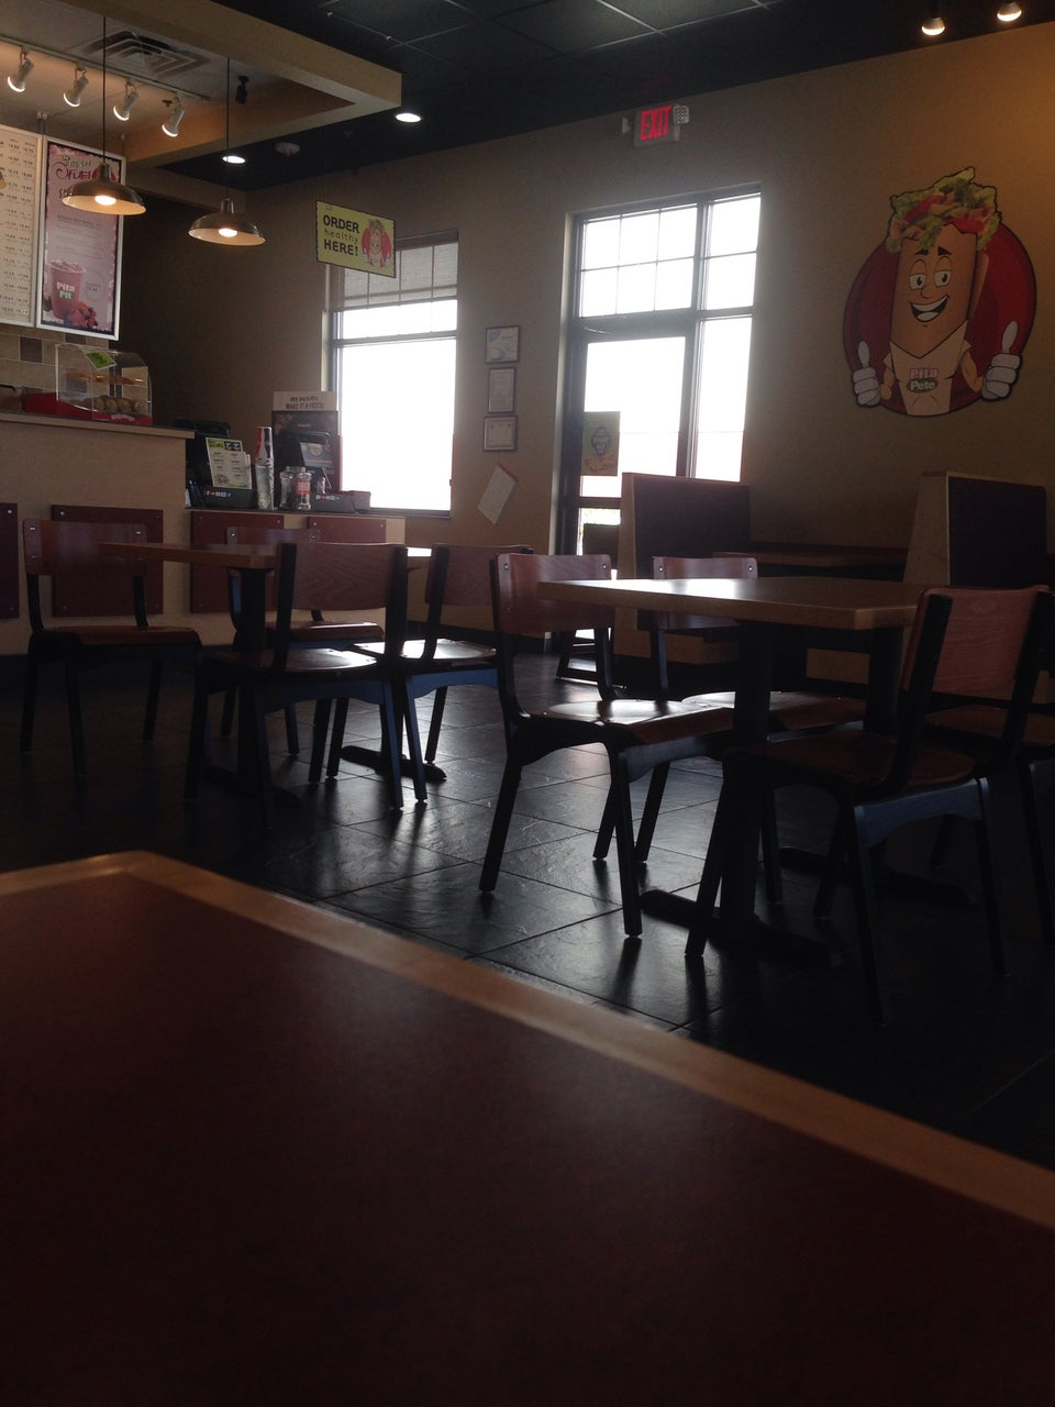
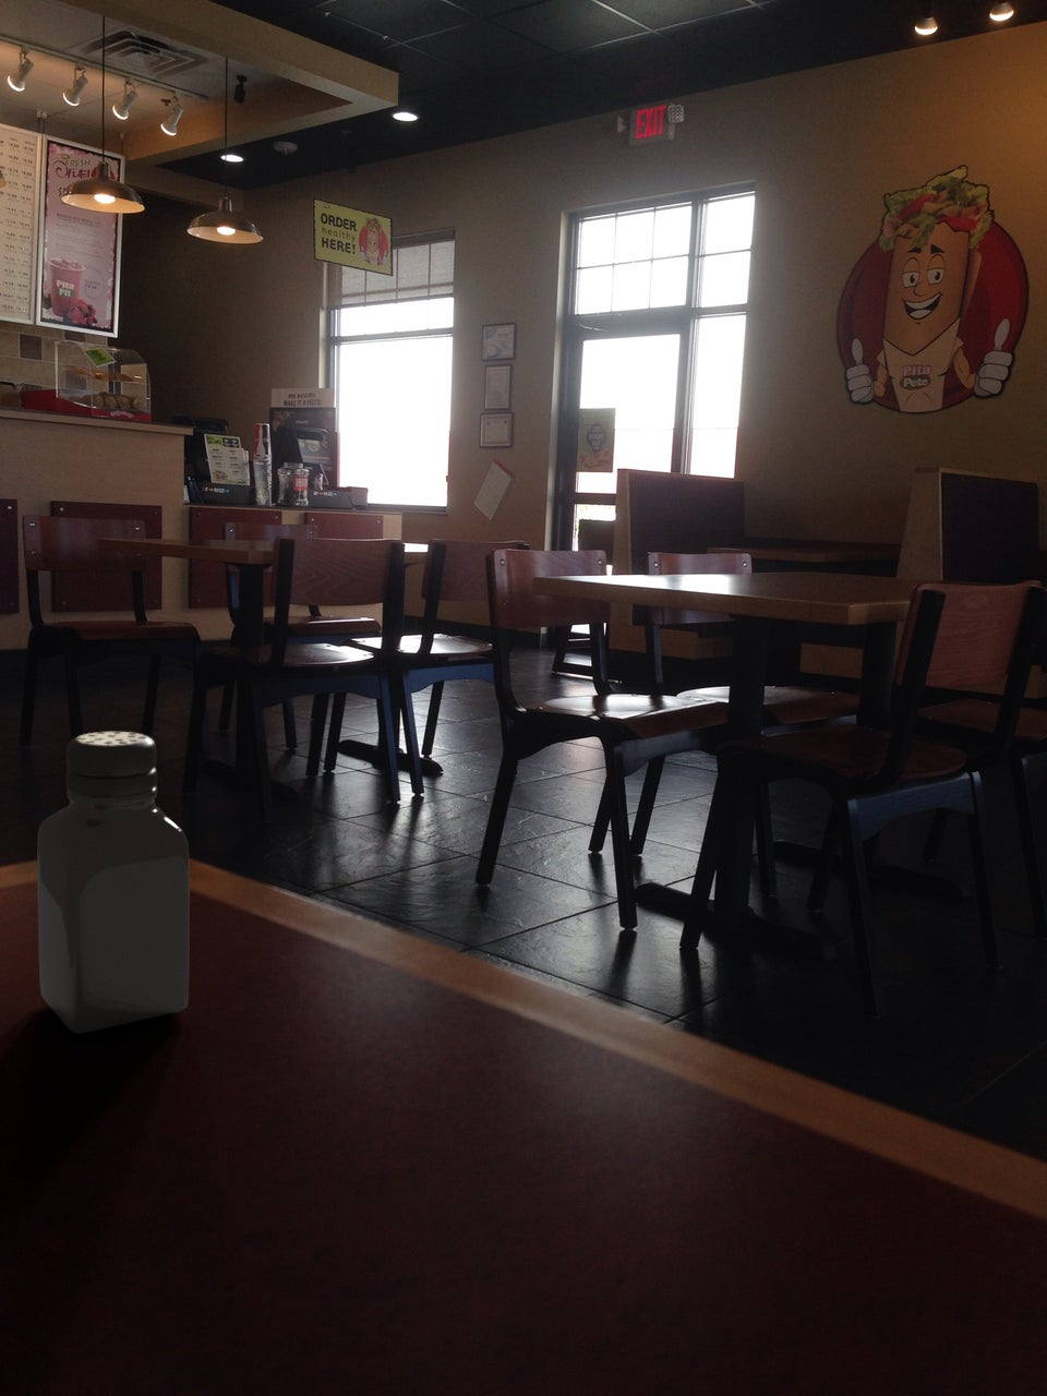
+ saltshaker [36,731,191,1035]
